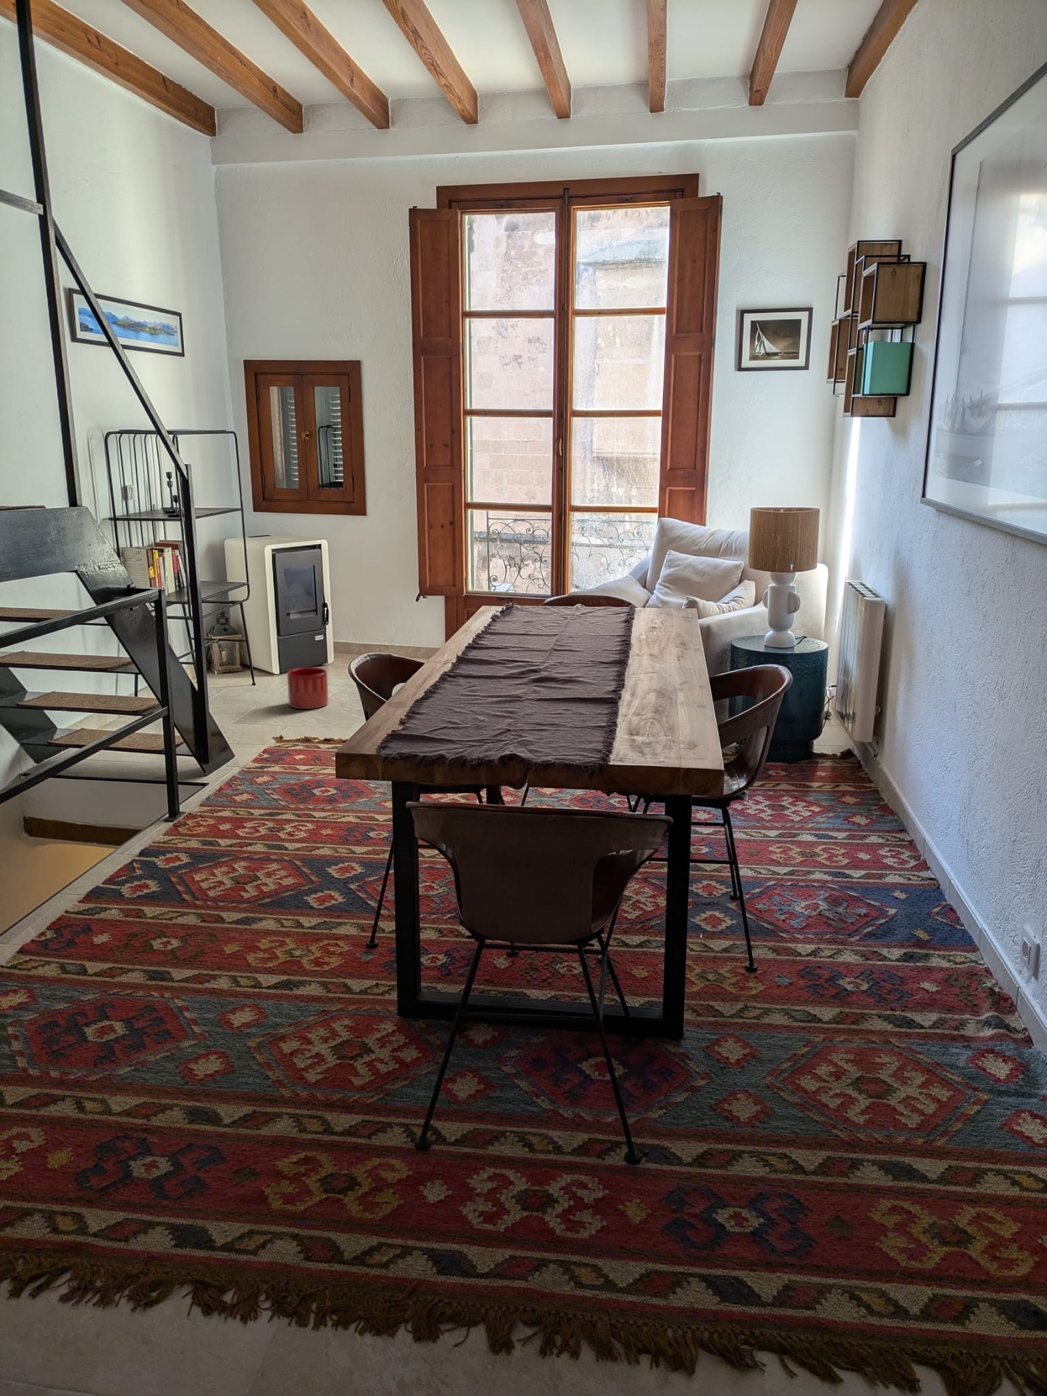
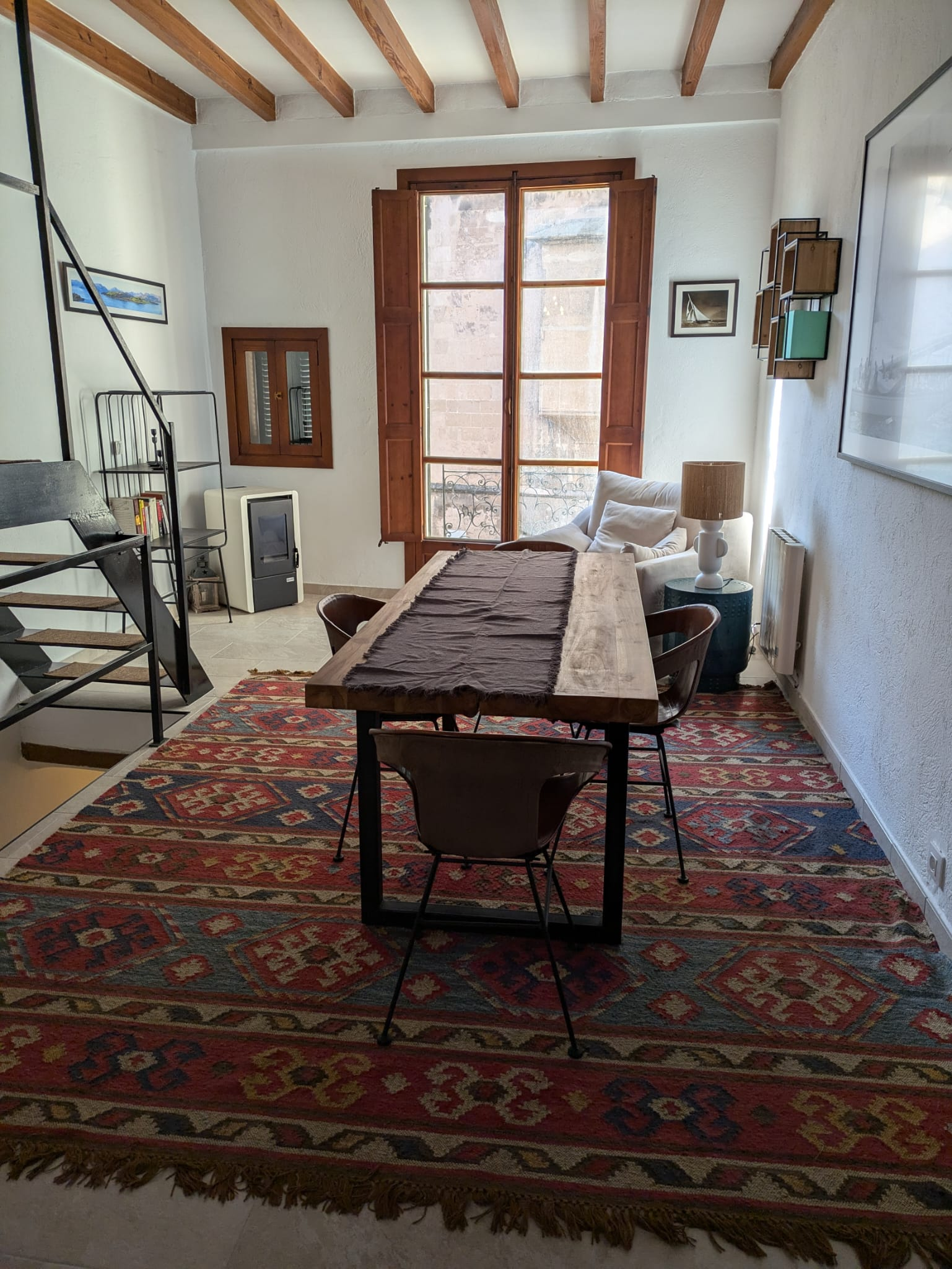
- planter [287,667,329,710]
